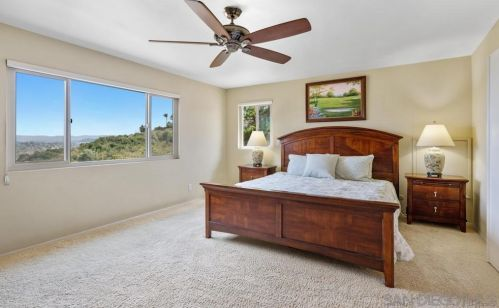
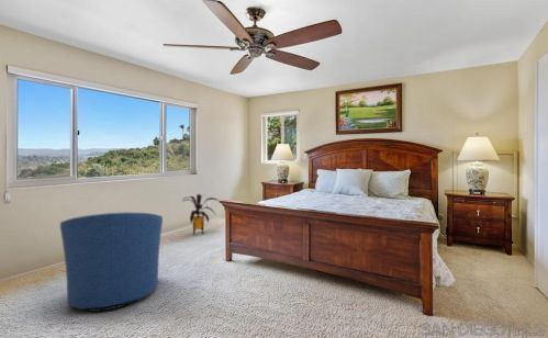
+ house plant [181,193,221,236]
+ armchair [59,211,164,313]
